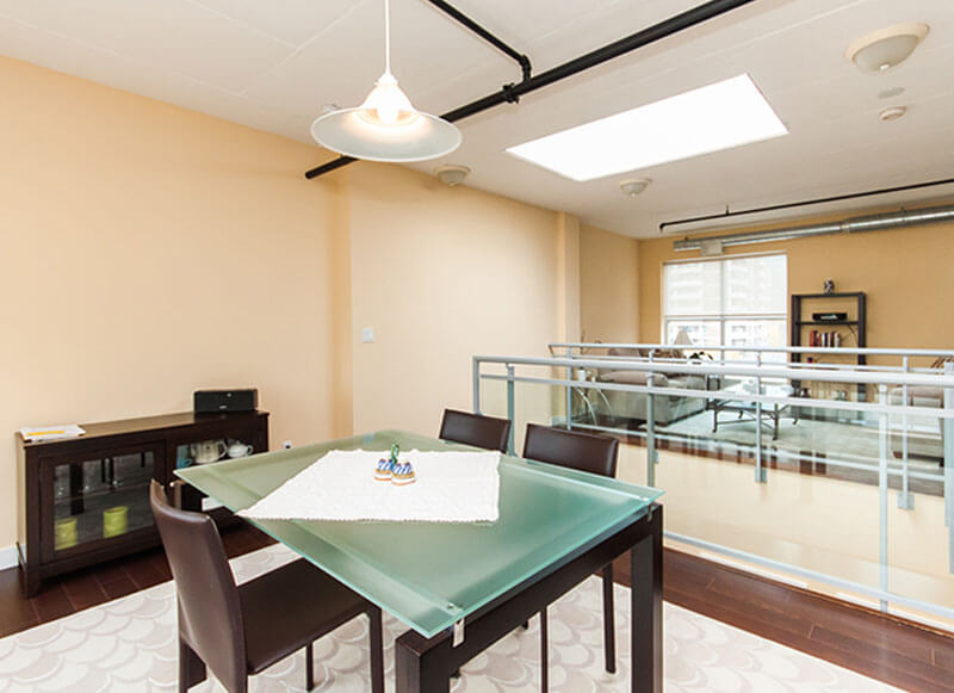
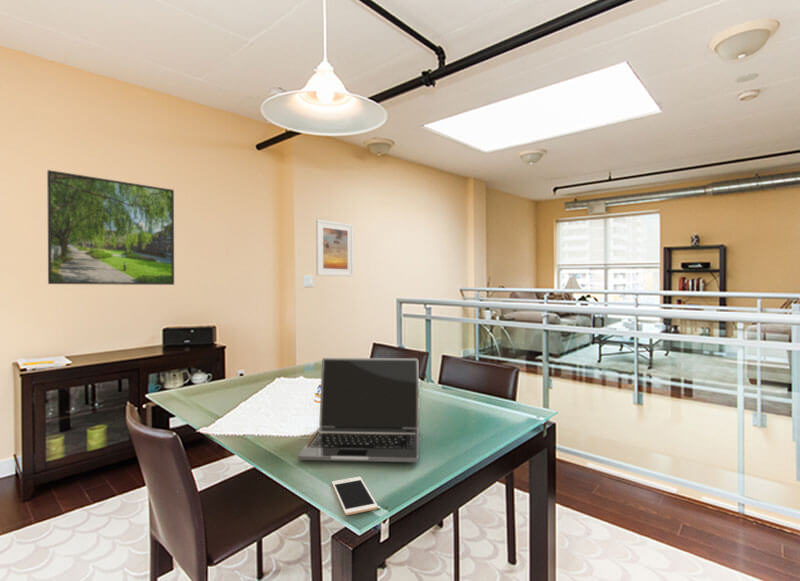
+ laptop [297,357,420,463]
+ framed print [46,169,175,286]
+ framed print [315,218,354,277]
+ cell phone [331,476,379,516]
